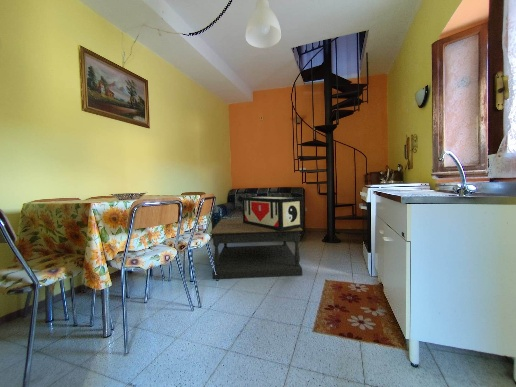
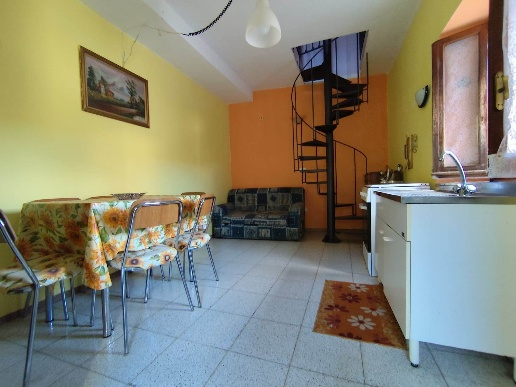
- decorative box [241,195,304,231]
- coffee table [209,217,303,280]
